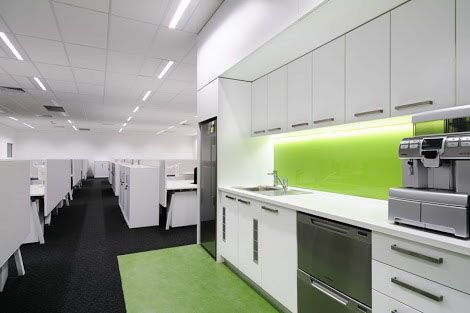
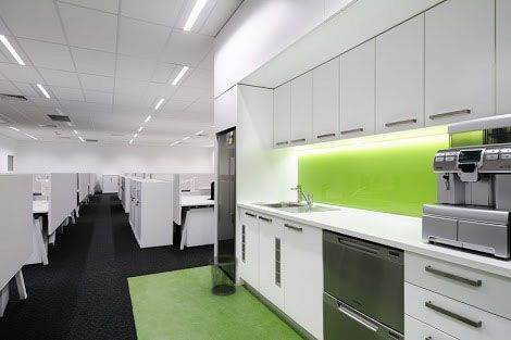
+ waste bin [209,254,239,297]
